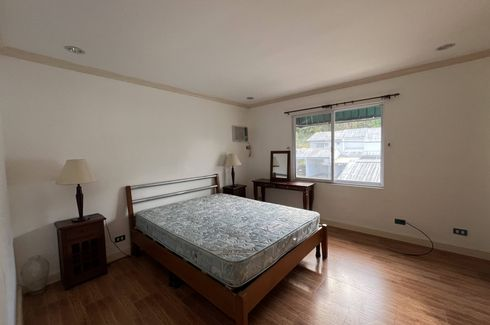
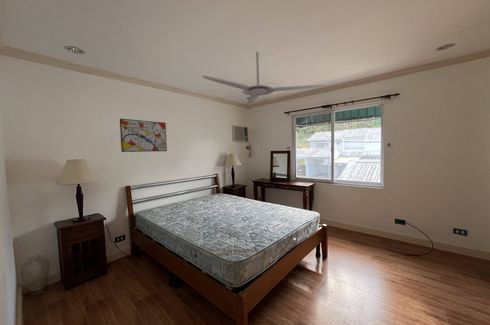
+ wall art [119,118,168,153]
+ ceiling fan [202,51,325,107]
